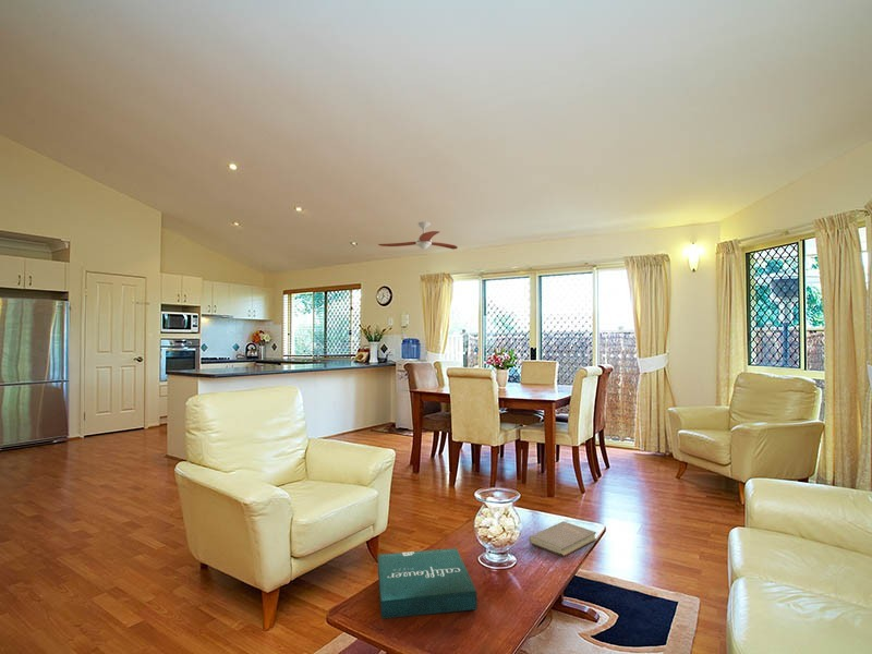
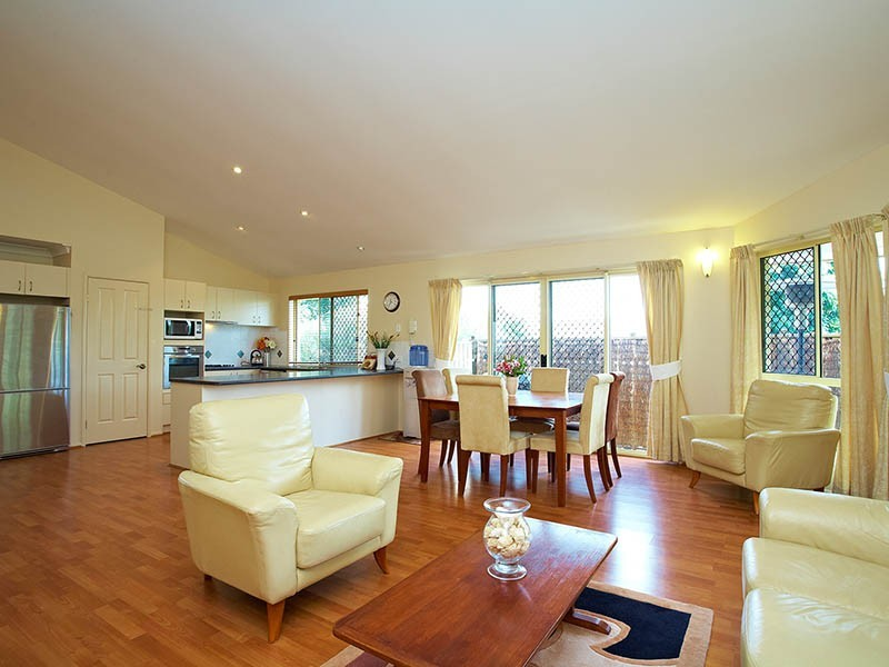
- pizza box [377,547,477,620]
- book [528,520,597,558]
- ceiling fan [377,221,459,251]
